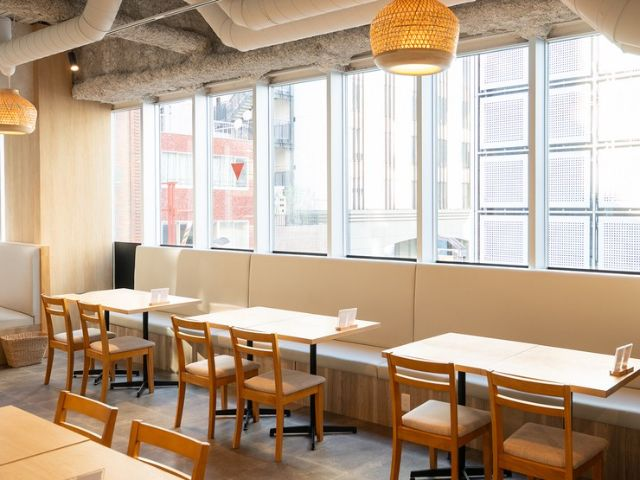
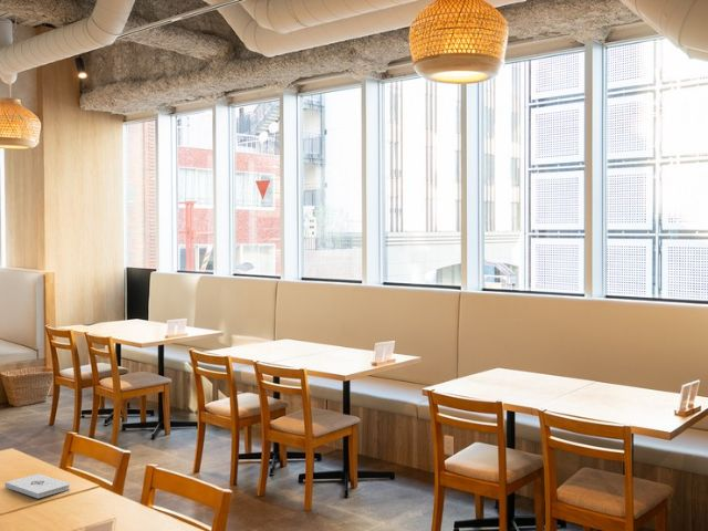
+ notepad [4,473,71,499]
